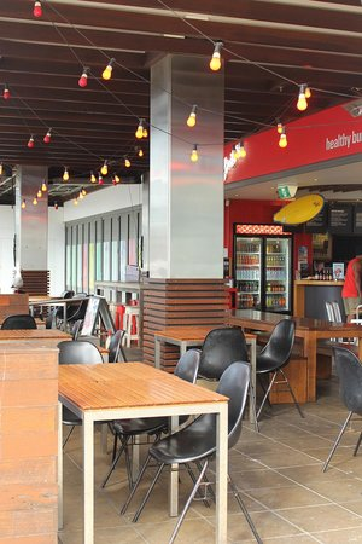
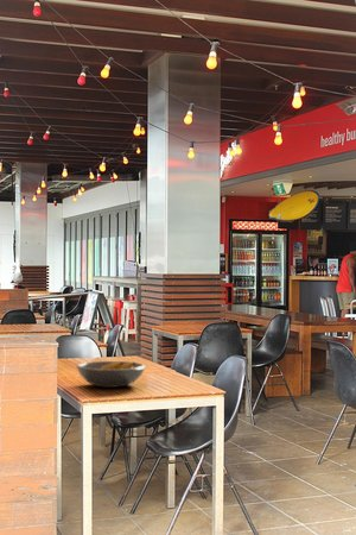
+ fruit bowl [75,360,147,389]
